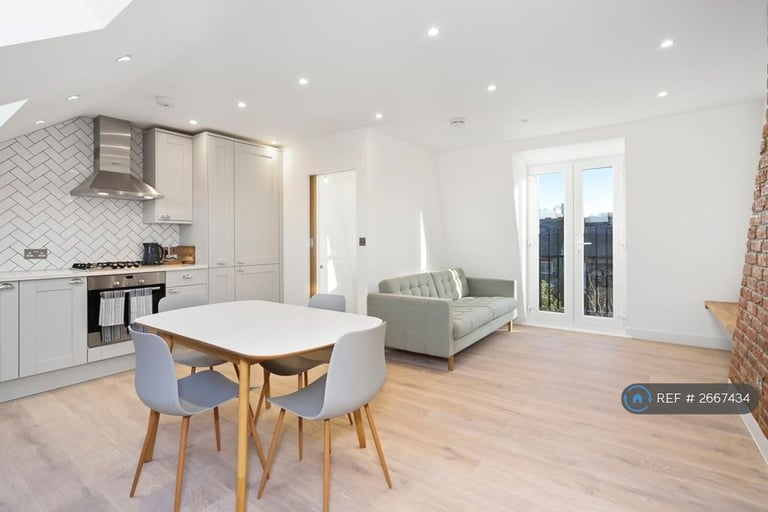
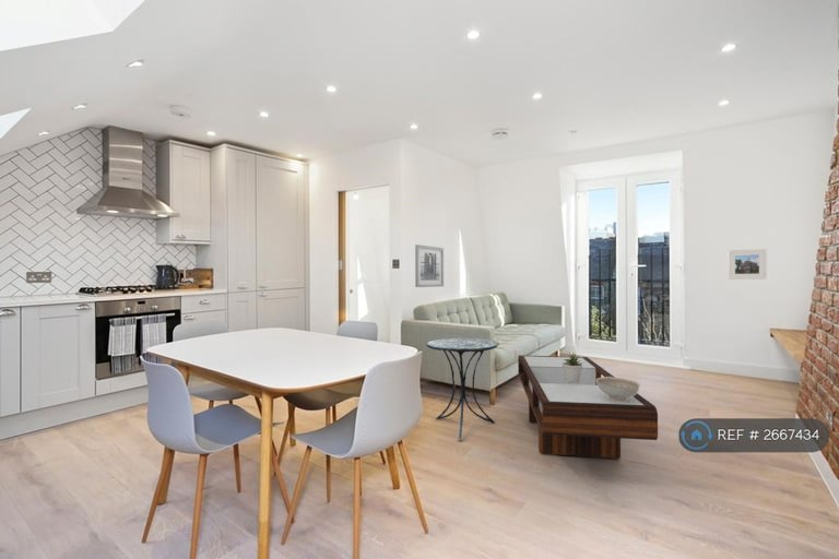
+ side table [426,337,499,442]
+ coffee table [517,355,659,460]
+ decorative bowl [596,377,641,402]
+ wall art [414,243,445,288]
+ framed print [728,248,768,281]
+ potted plant [563,350,583,383]
